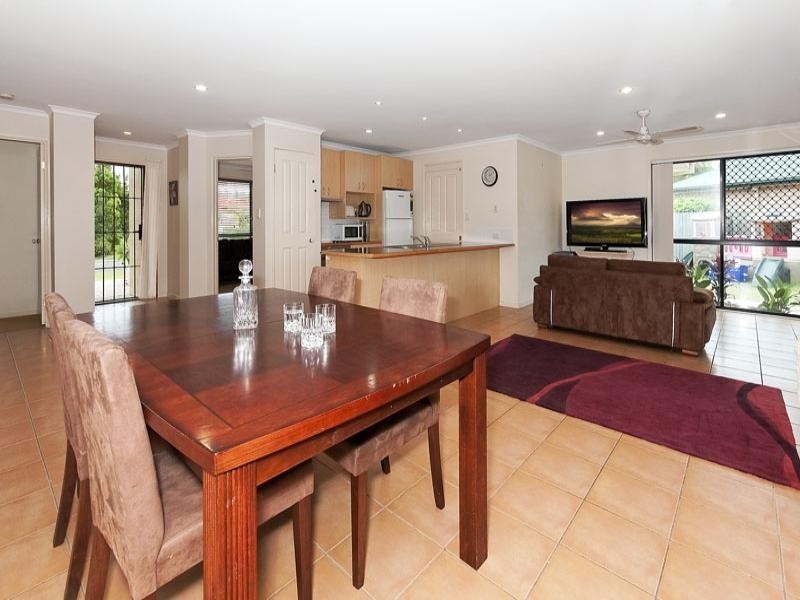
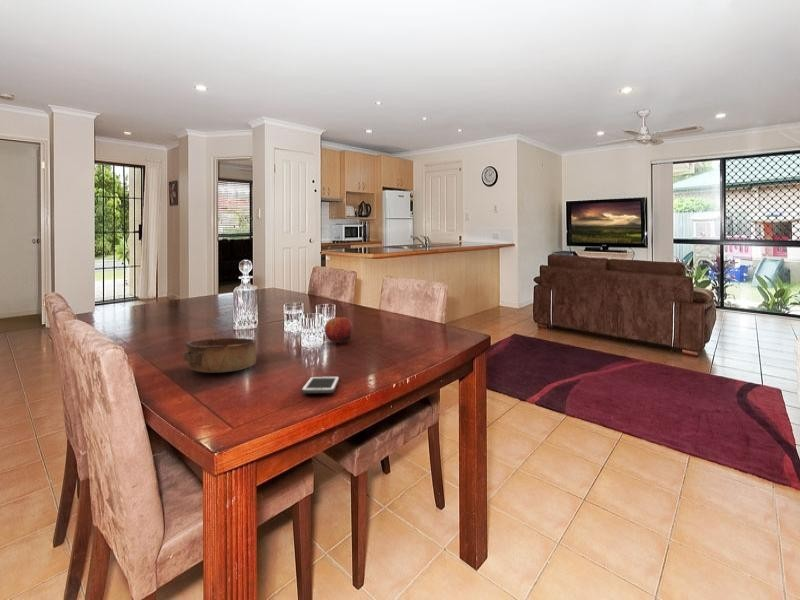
+ bowl [181,337,258,374]
+ fruit [324,313,354,344]
+ cell phone [301,375,340,394]
